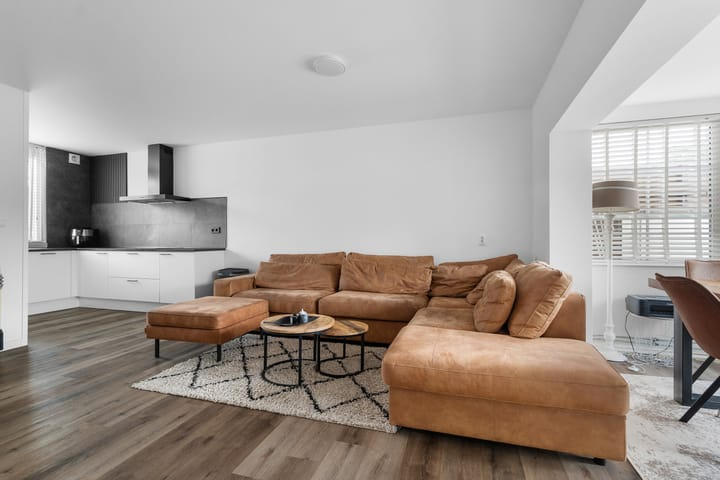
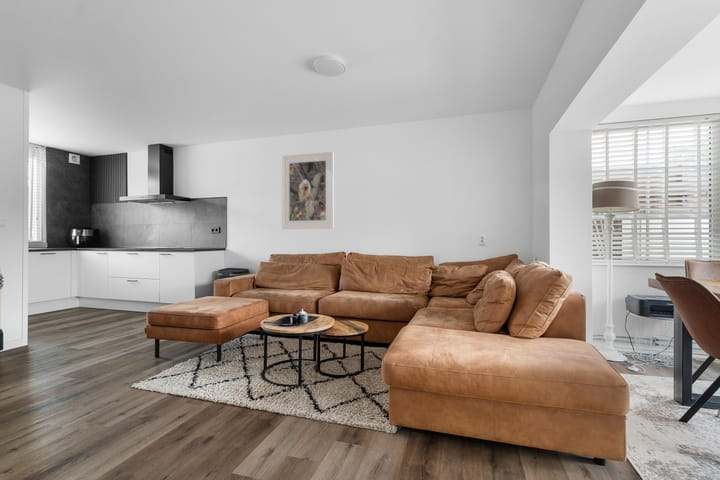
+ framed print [281,151,335,230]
